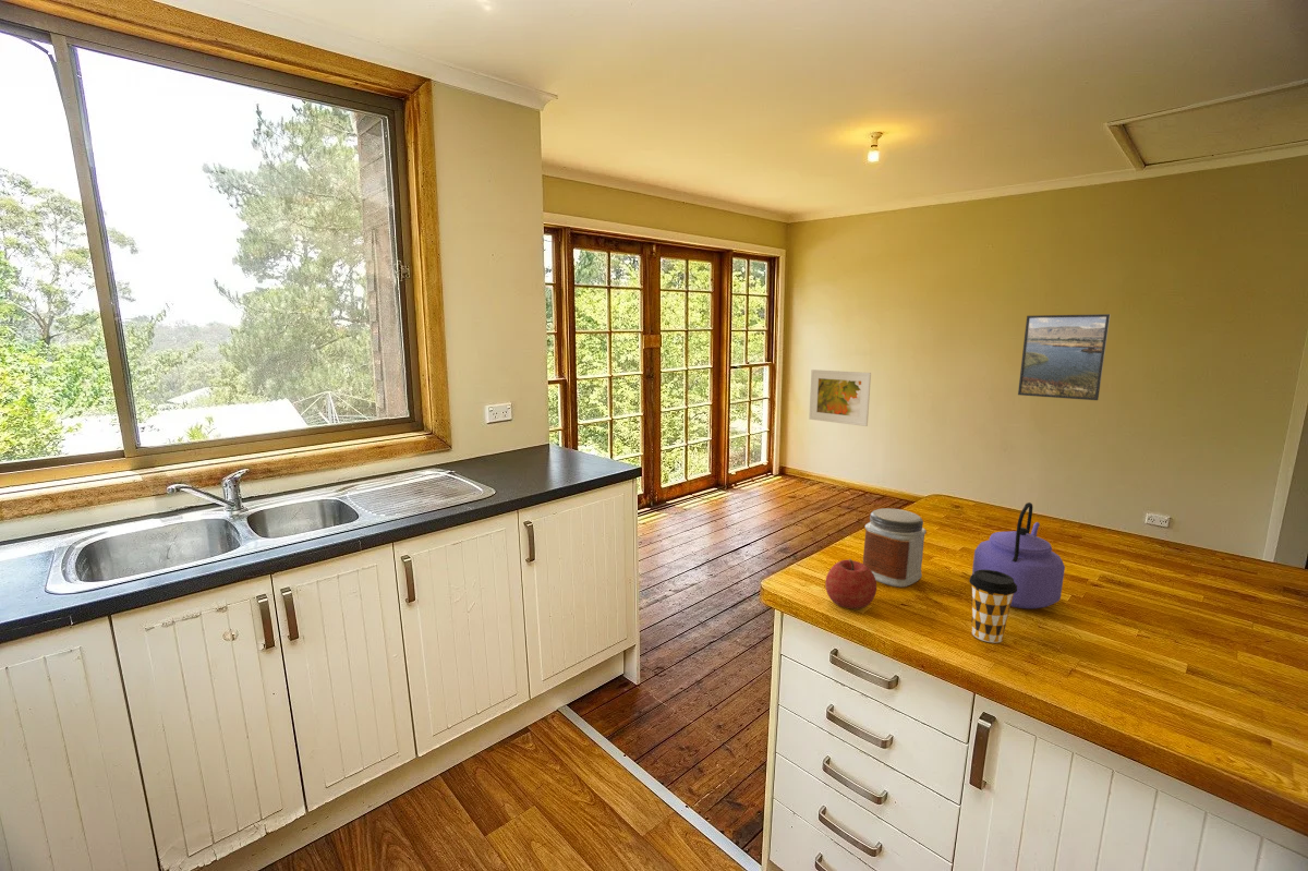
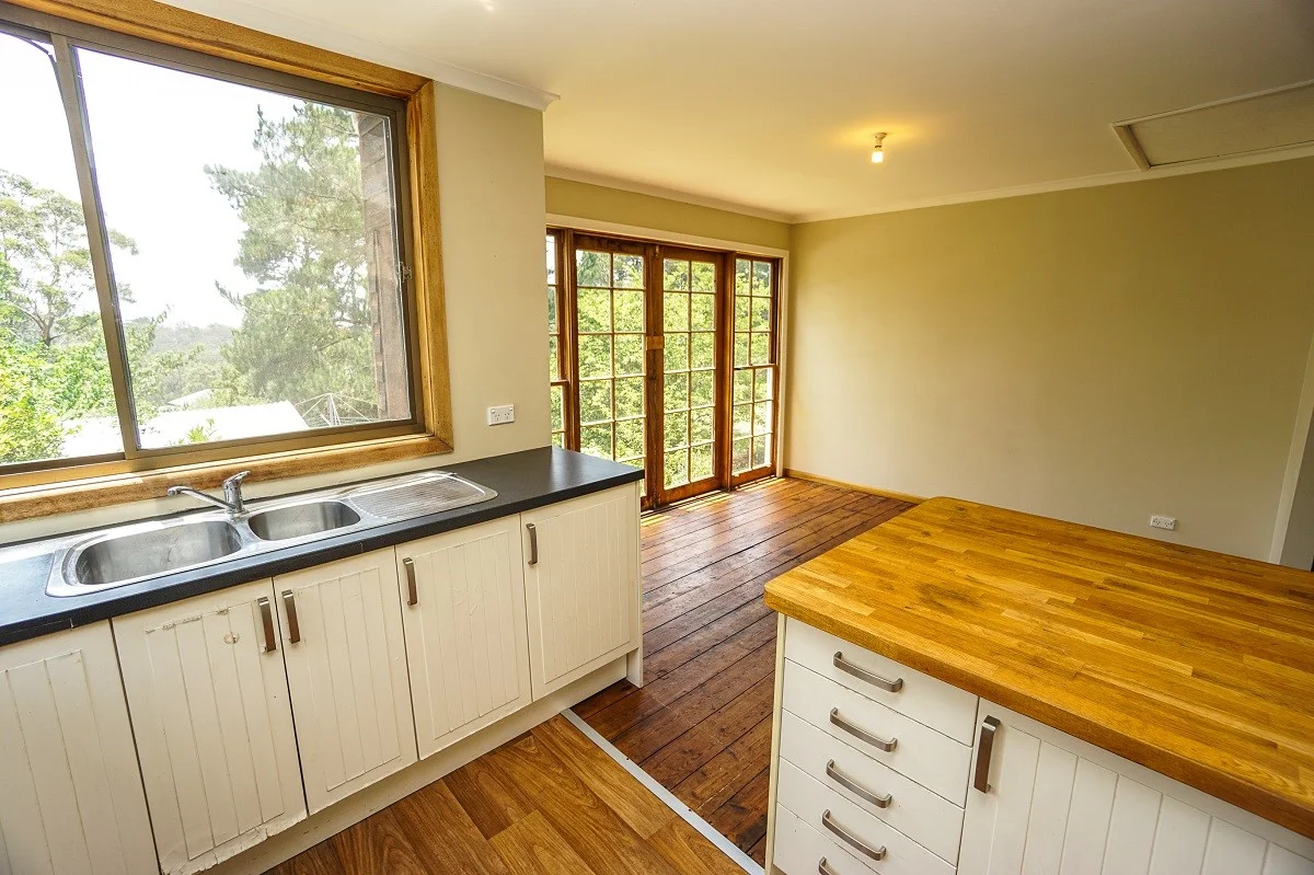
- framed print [808,368,872,427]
- fruit [824,558,877,610]
- coffee cup [968,570,1017,644]
- jar [862,507,928,589]
- kettle [971,501,1066,610]
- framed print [1017,313,1111,401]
